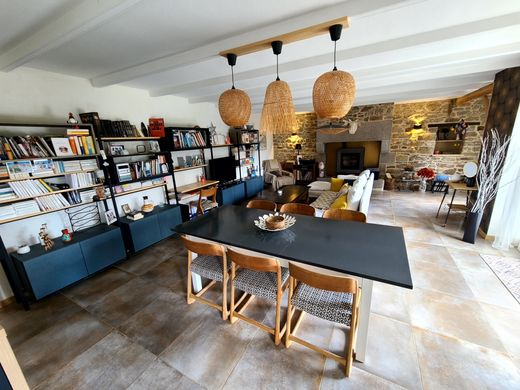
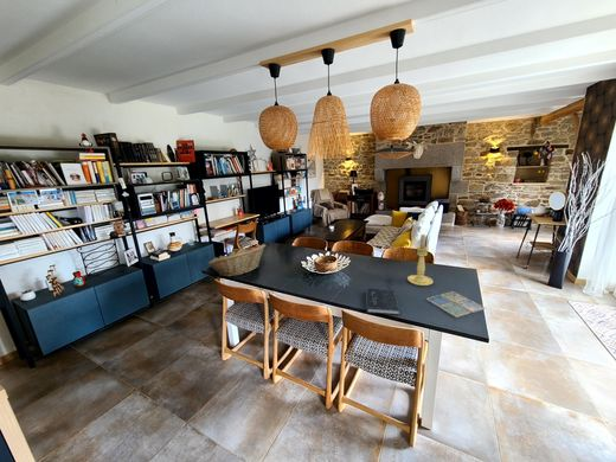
+ fruit basket [206,243,267,277]
+ drink coaster [425,290,486,319]
+ book [365,287,402,316]
+ candle holder [406,233,434,287]
